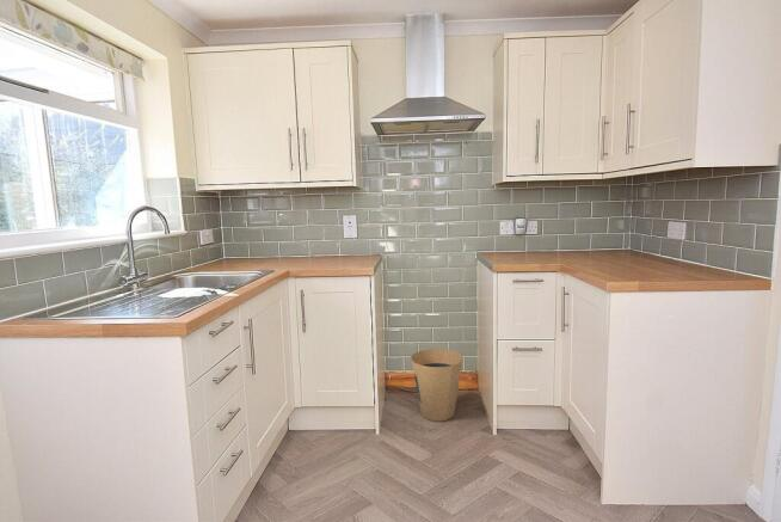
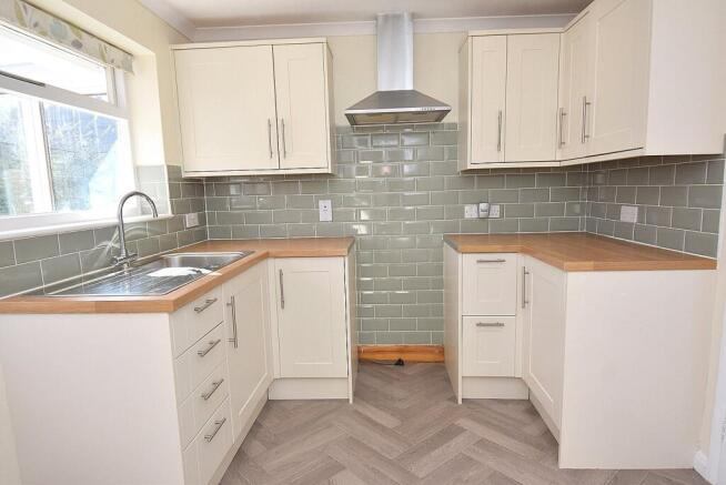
- trash can [410,348,463,423]
